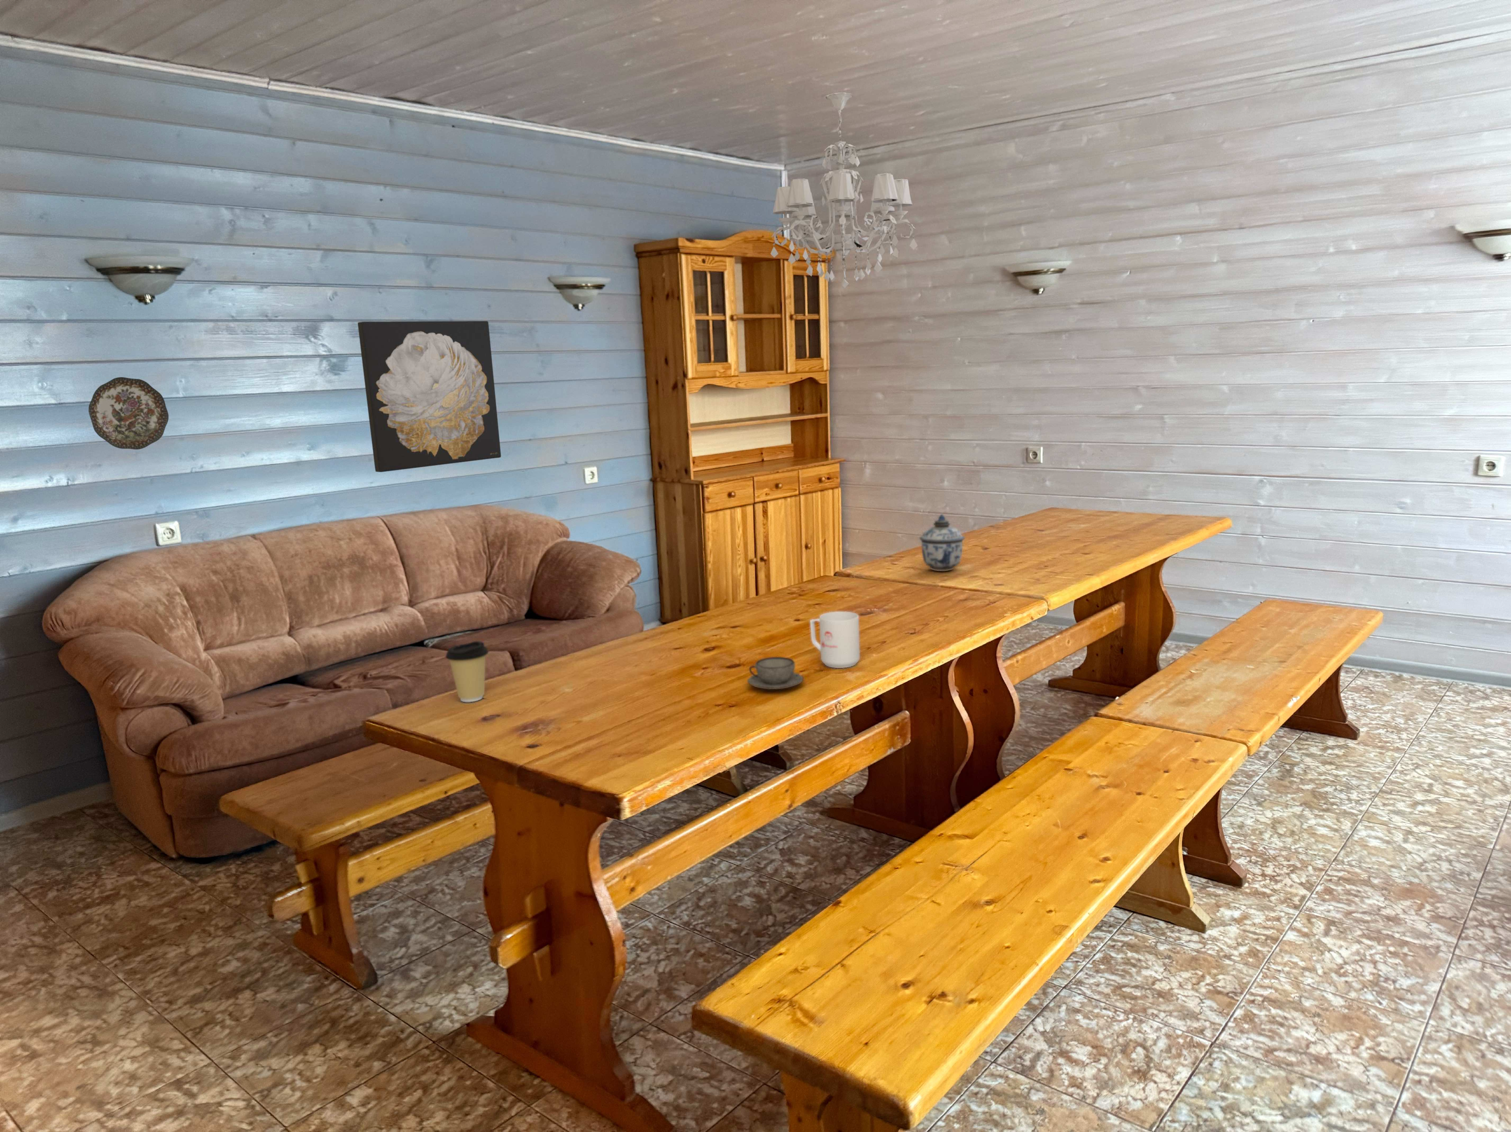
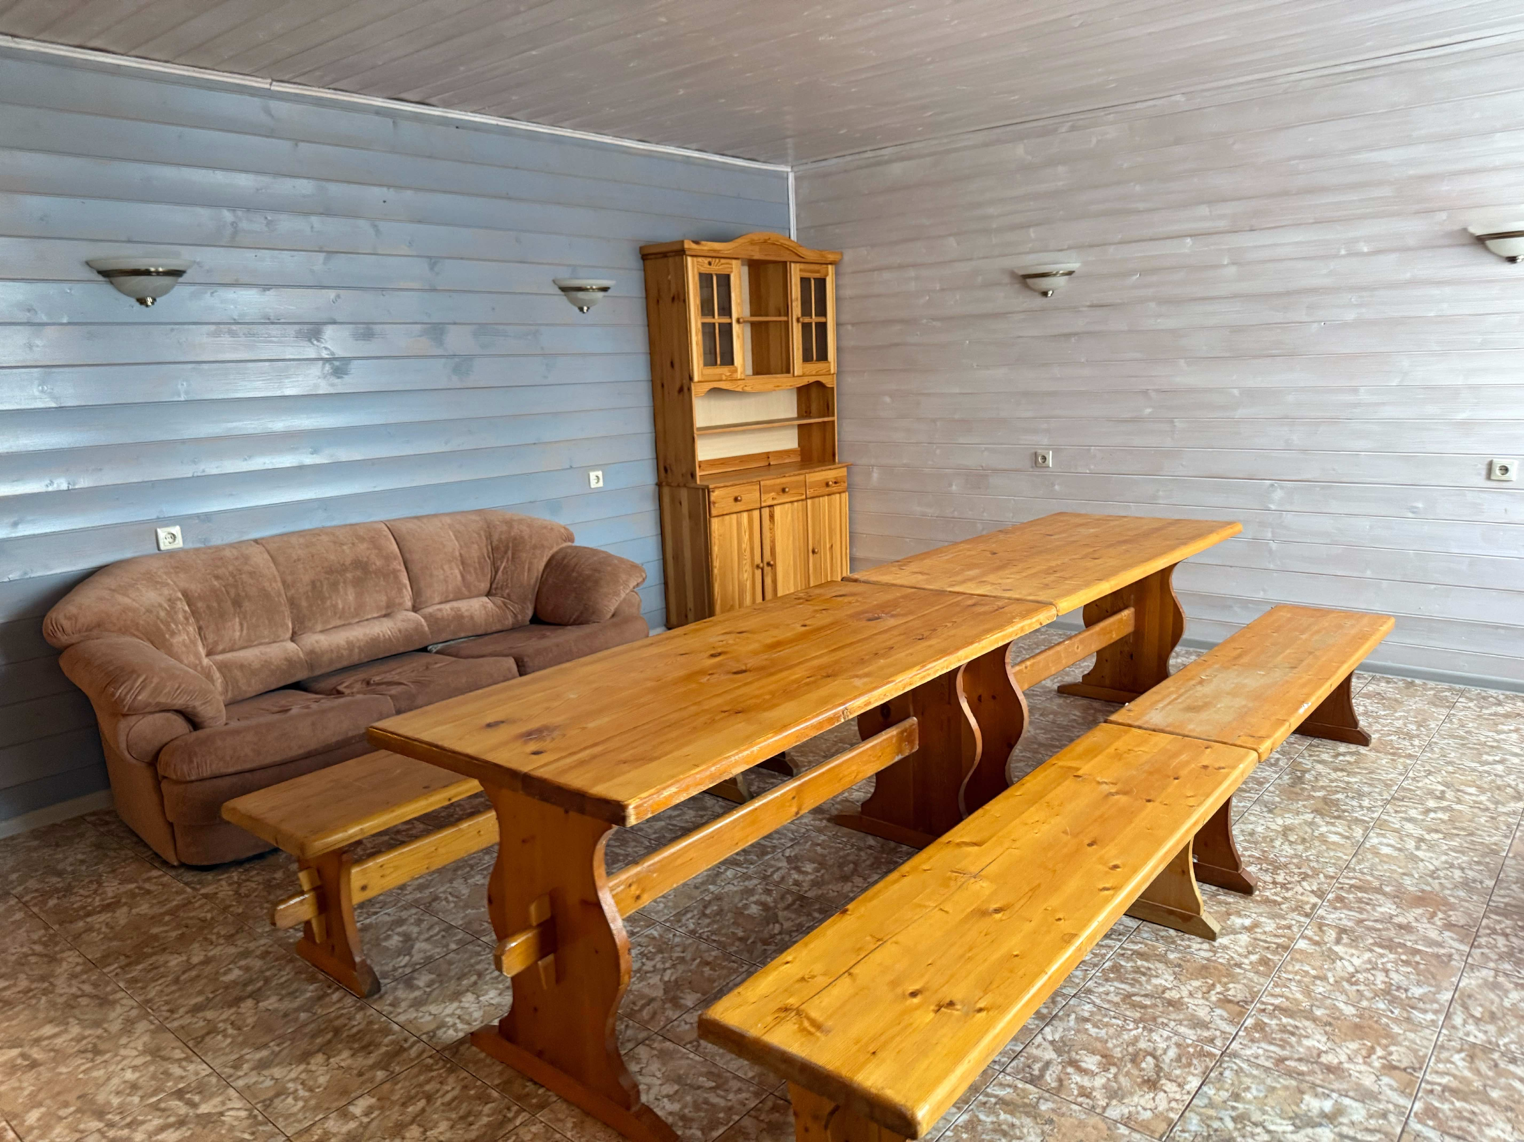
- mug [809,611,860,668]
- decorative plate [88,377,169,449]
- teacup [747,656,804,690]
- chandelier [770,92,918,289]
- wall art [357,321,501,472]
- lidded jar [918,514,965,572]
- coffee cup [445,641,489,703]
